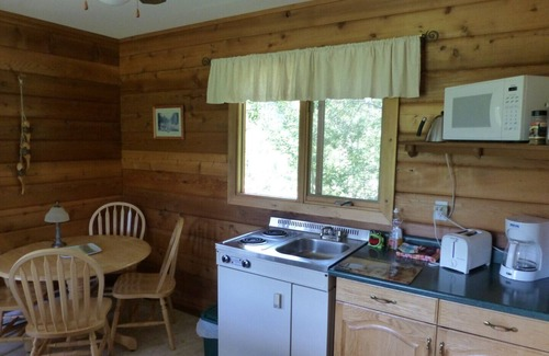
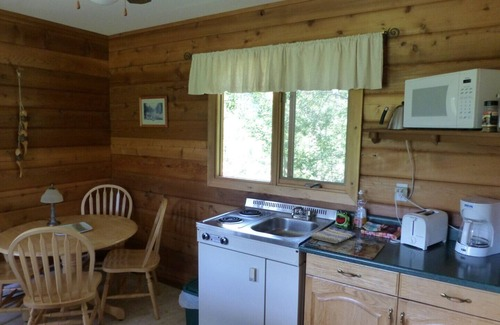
+ dish towel [310,226,357,244]
